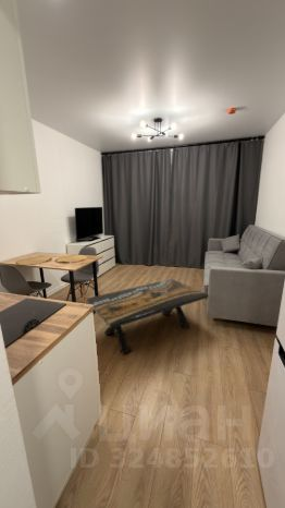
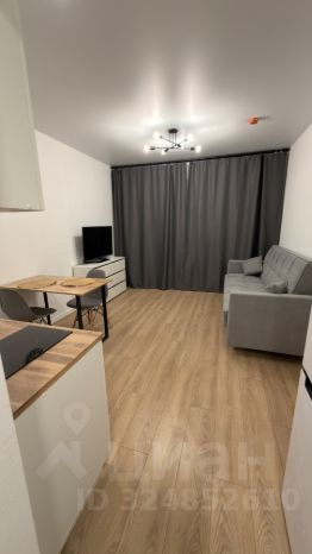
- coffee table [85,278,210,355]
